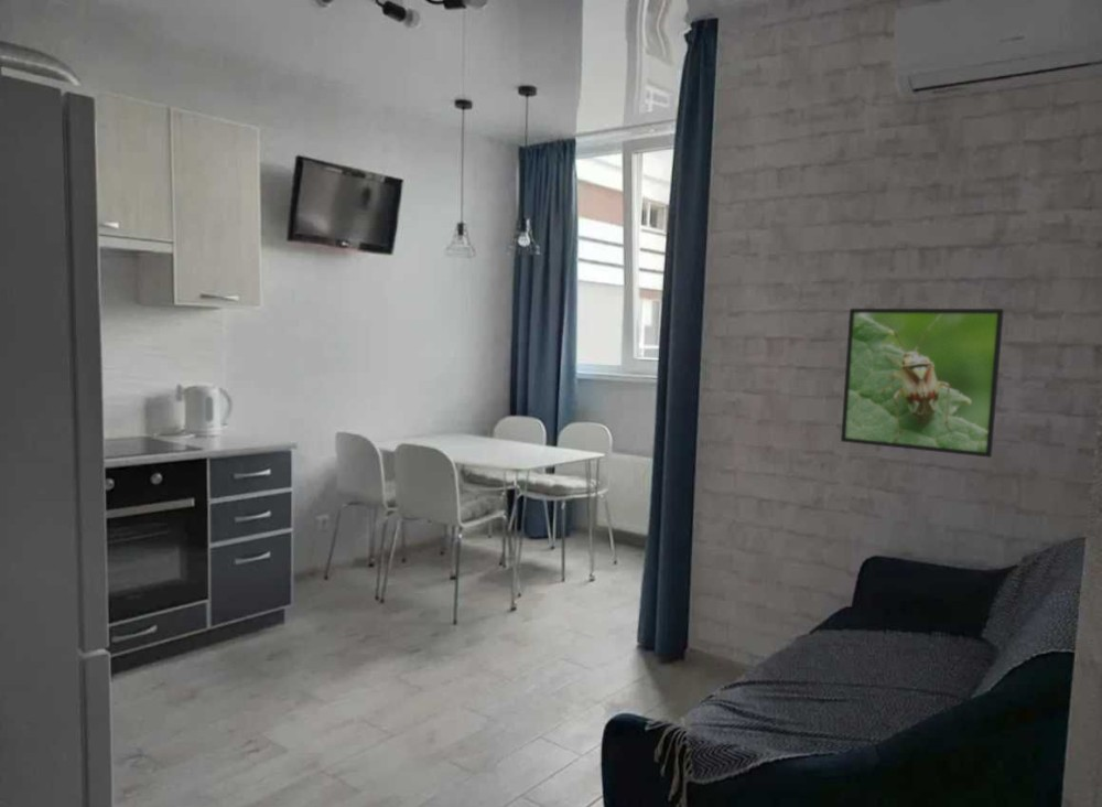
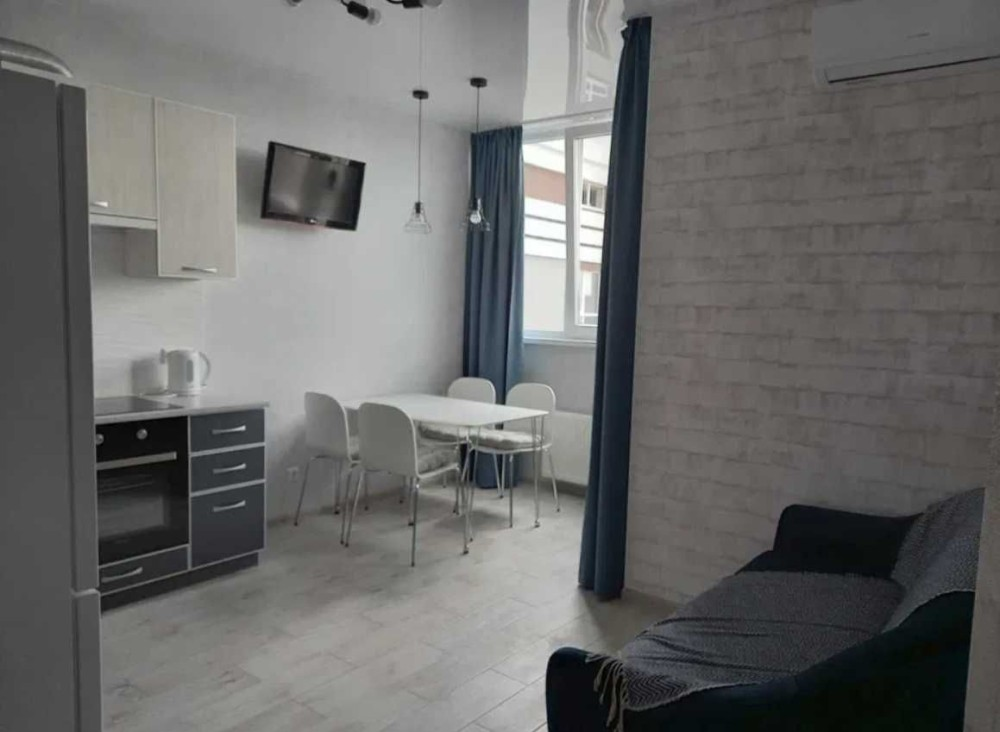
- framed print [840,308,1005,459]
